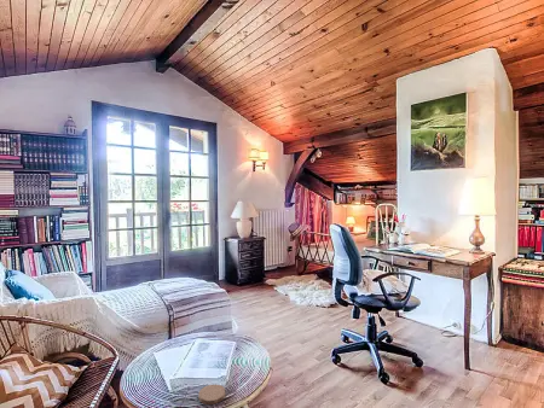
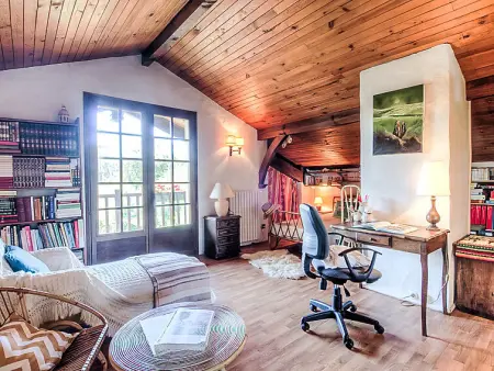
- coaster [197,384,226,406]
